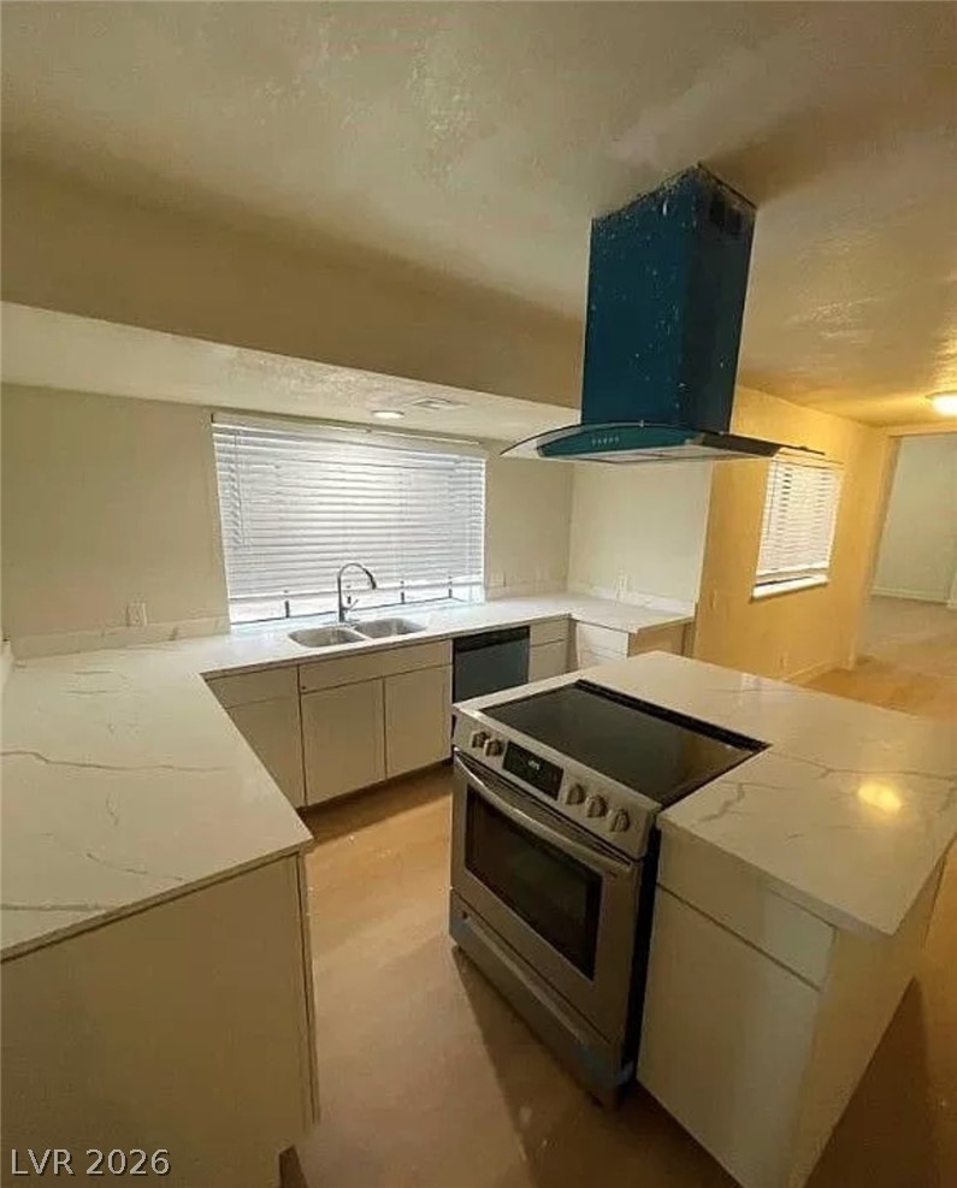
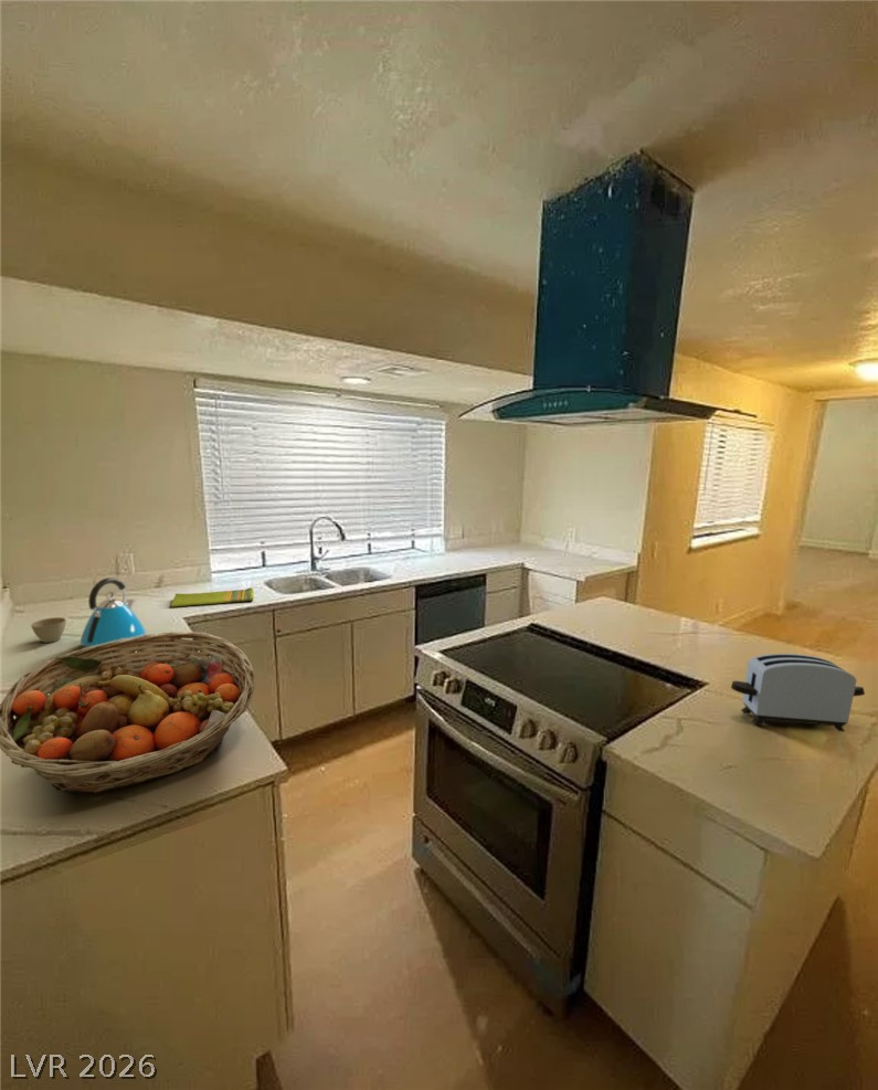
+ fruit basket [0,631,256,795]
+ kettle [80,576,147,649]
+ dish towel [170,586,255,609]
+ flower pot [30,616,67,644]
+ toaster [730,653,866,732]
